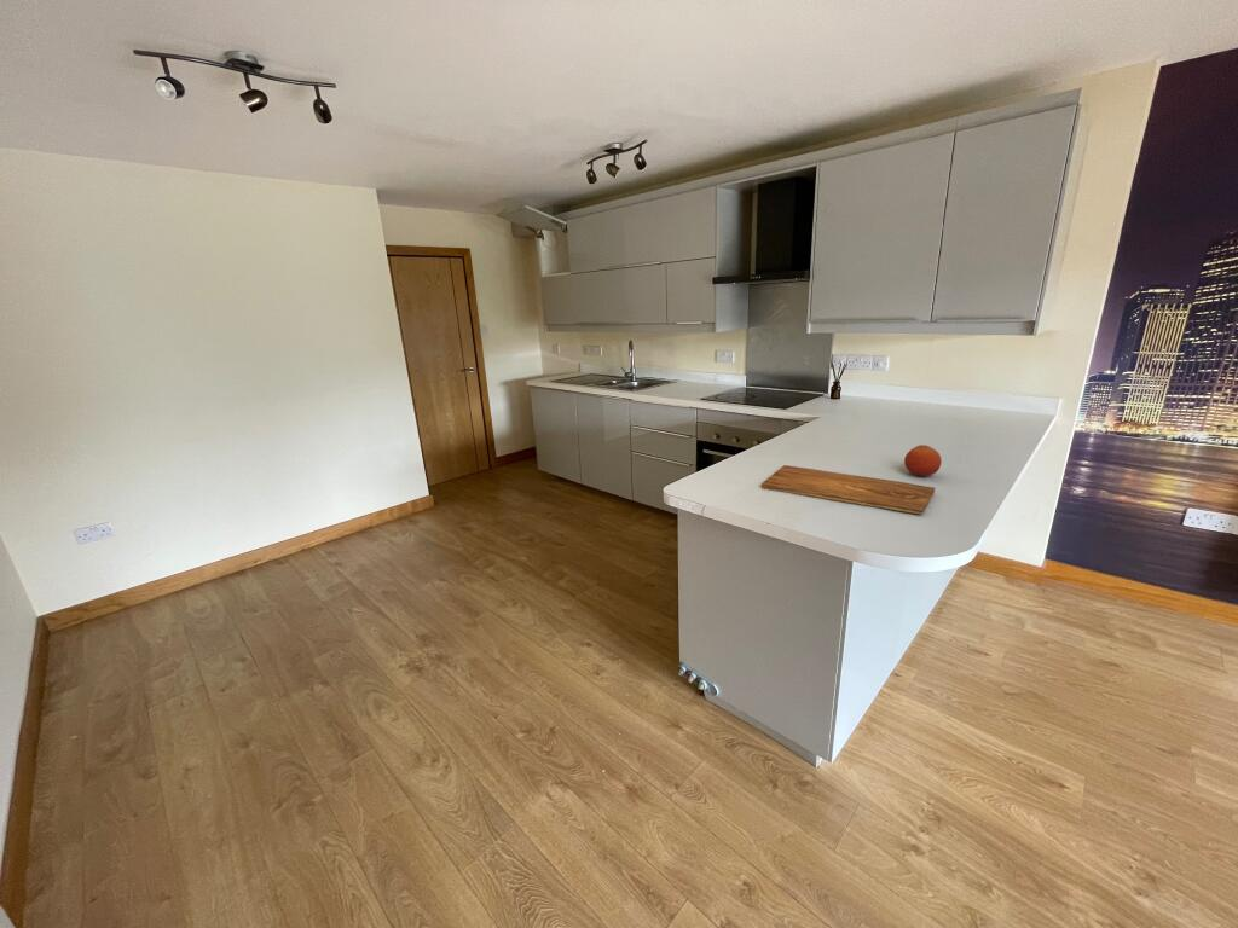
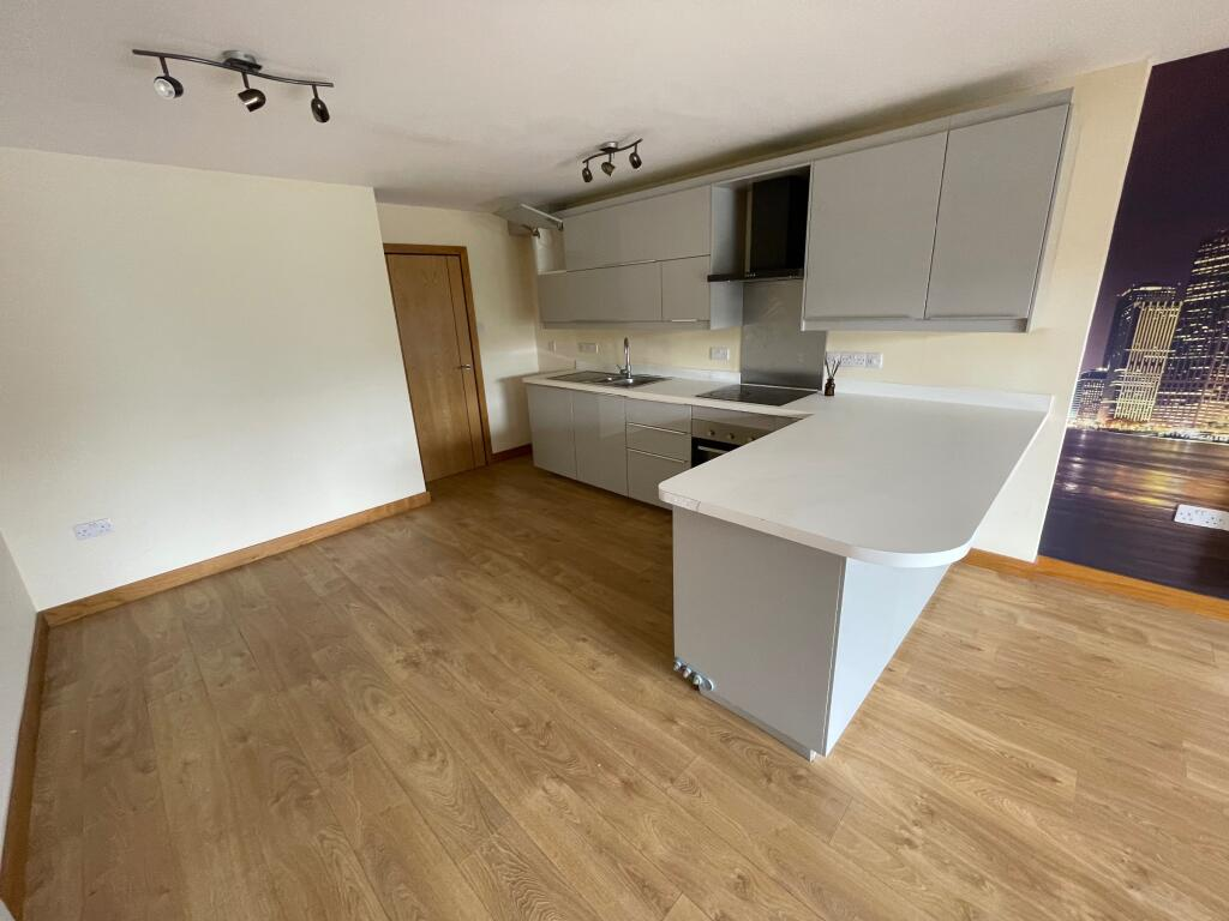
- fruit [903,443,943,477]
- cutting board [760,464,936,516]
